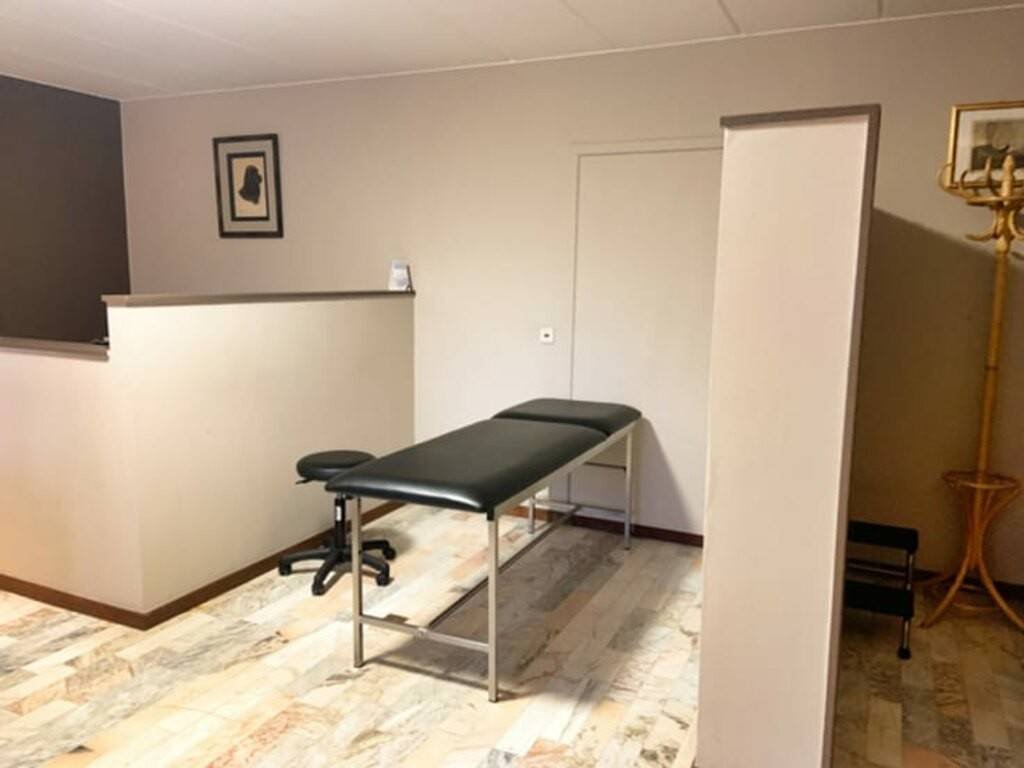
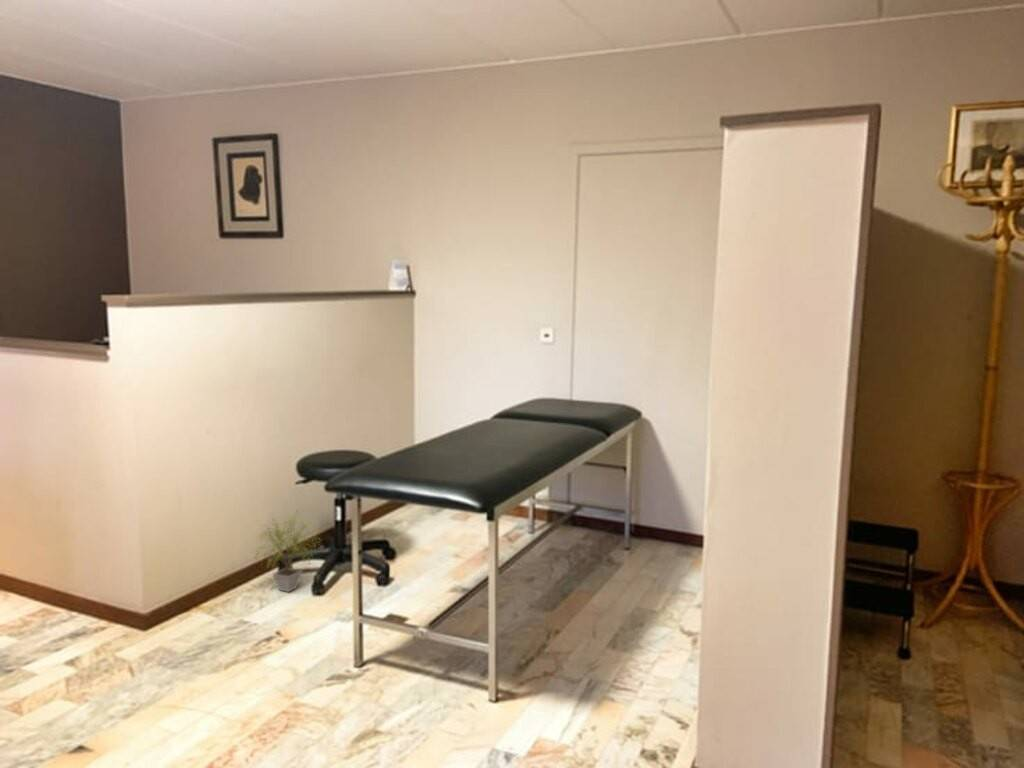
+ potted plant [250,511,322,593]
